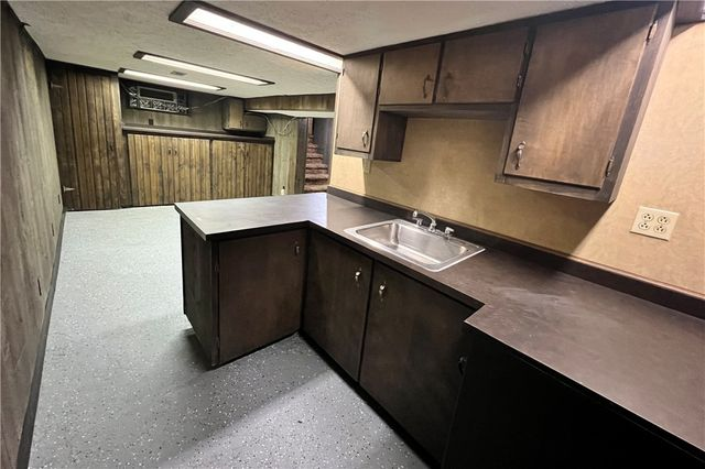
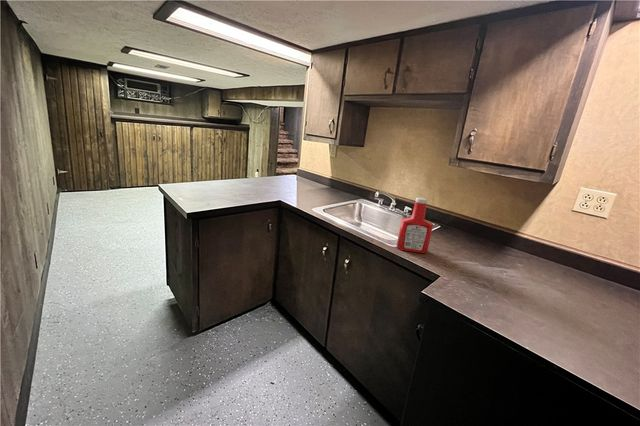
+ soap bottle [396,197,434,254]
